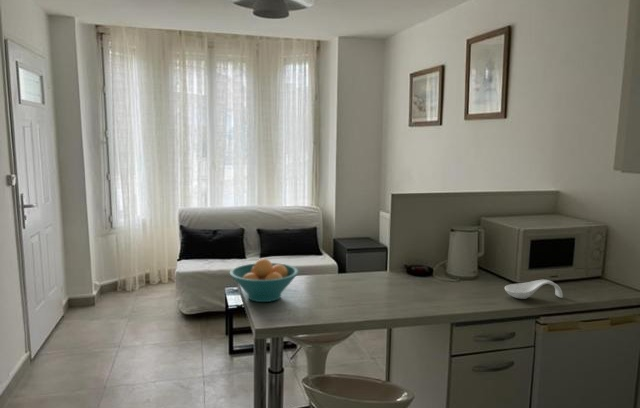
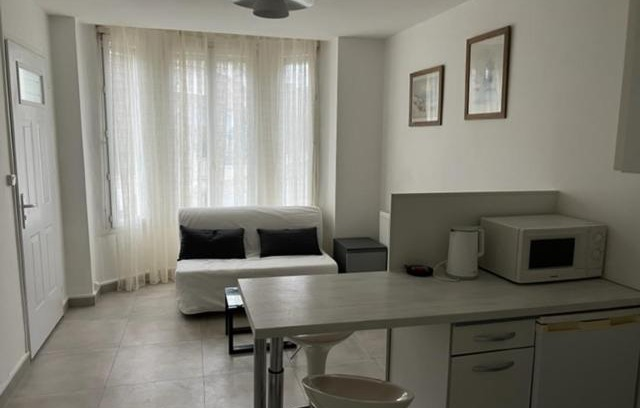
- fruit bowl [229,258,300,303]
- spoon rest [504,279,564,300]
